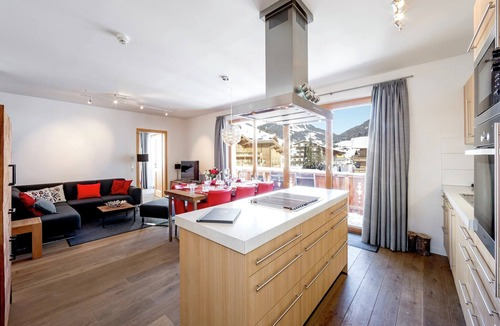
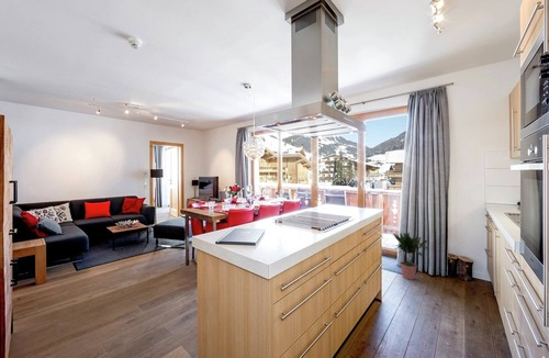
+ potted plant [393,232,429,281]
